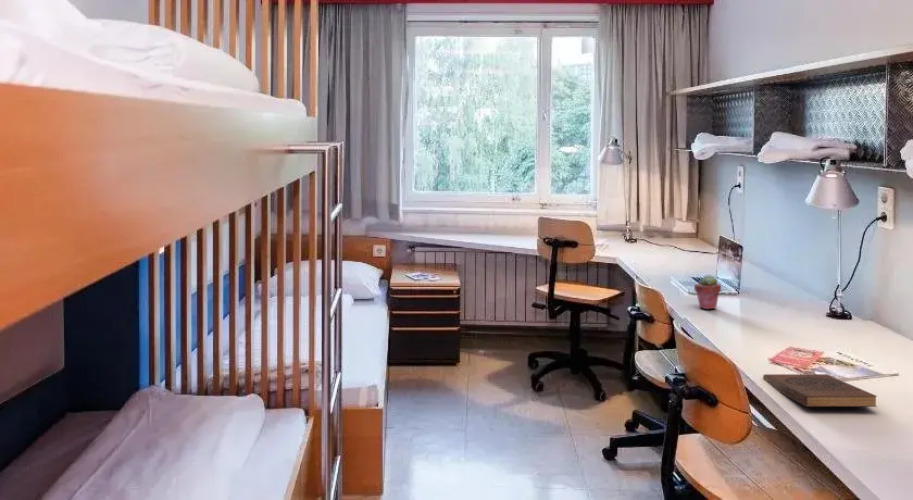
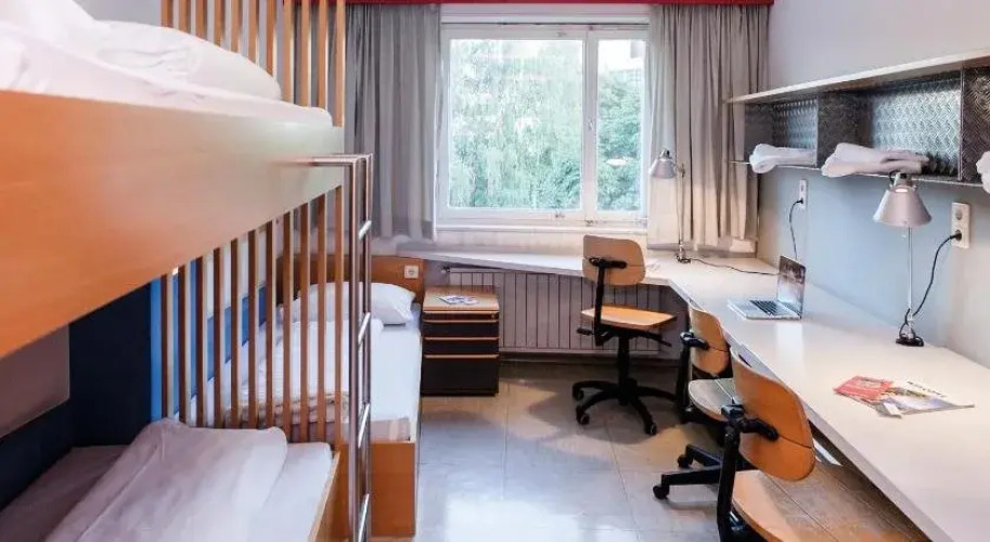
- book [762,373,878,408]
- potted succulent [693,274,722,310]
